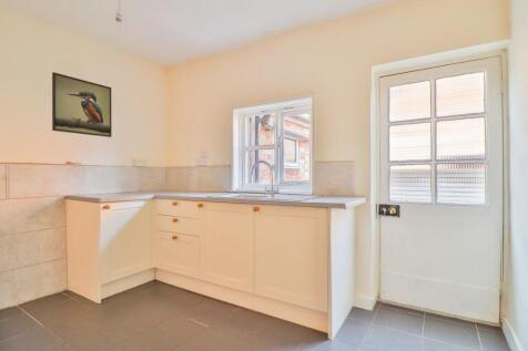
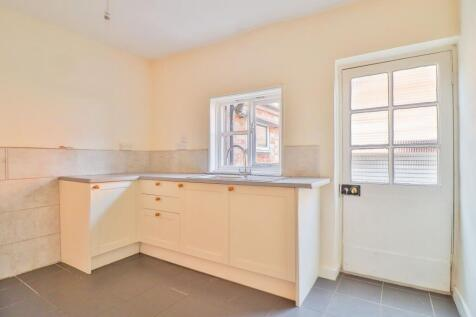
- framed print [51,71,113,138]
